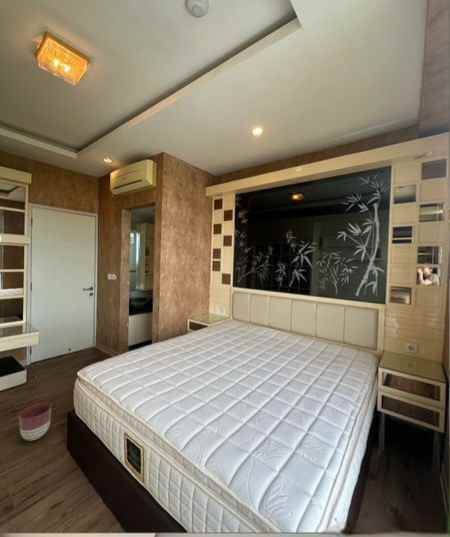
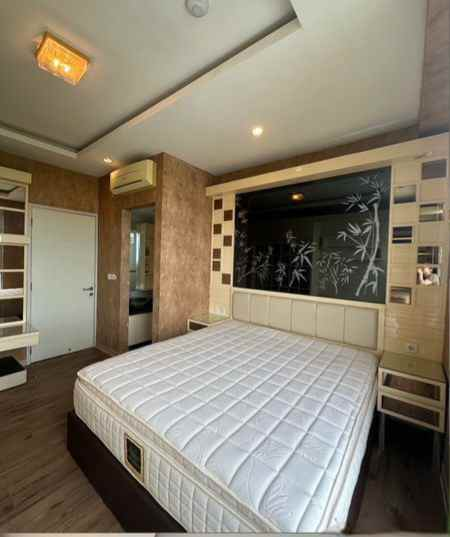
- planter [18,402,52,442]
